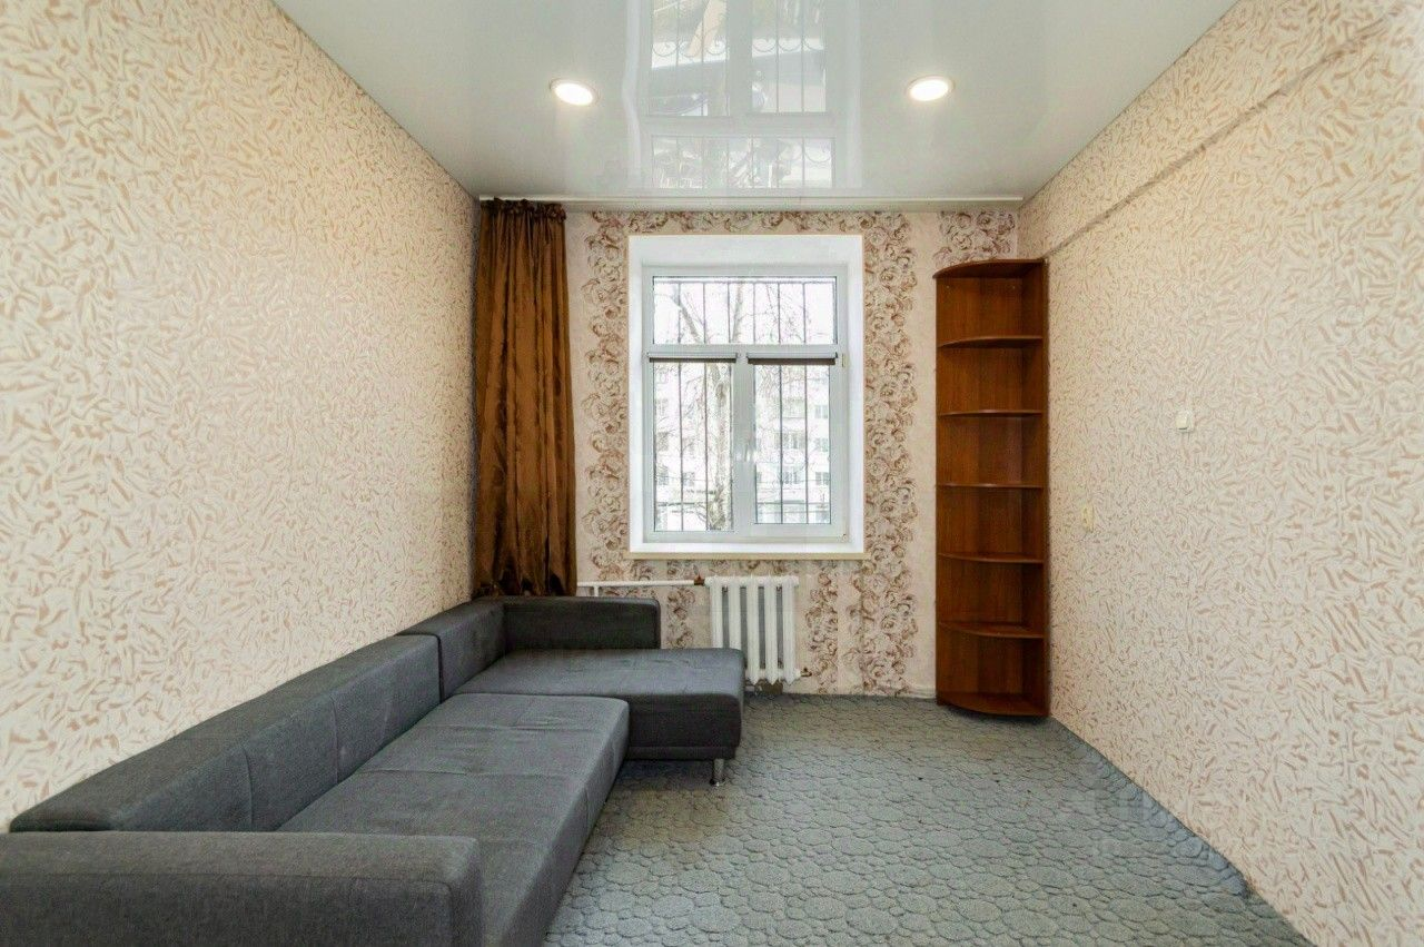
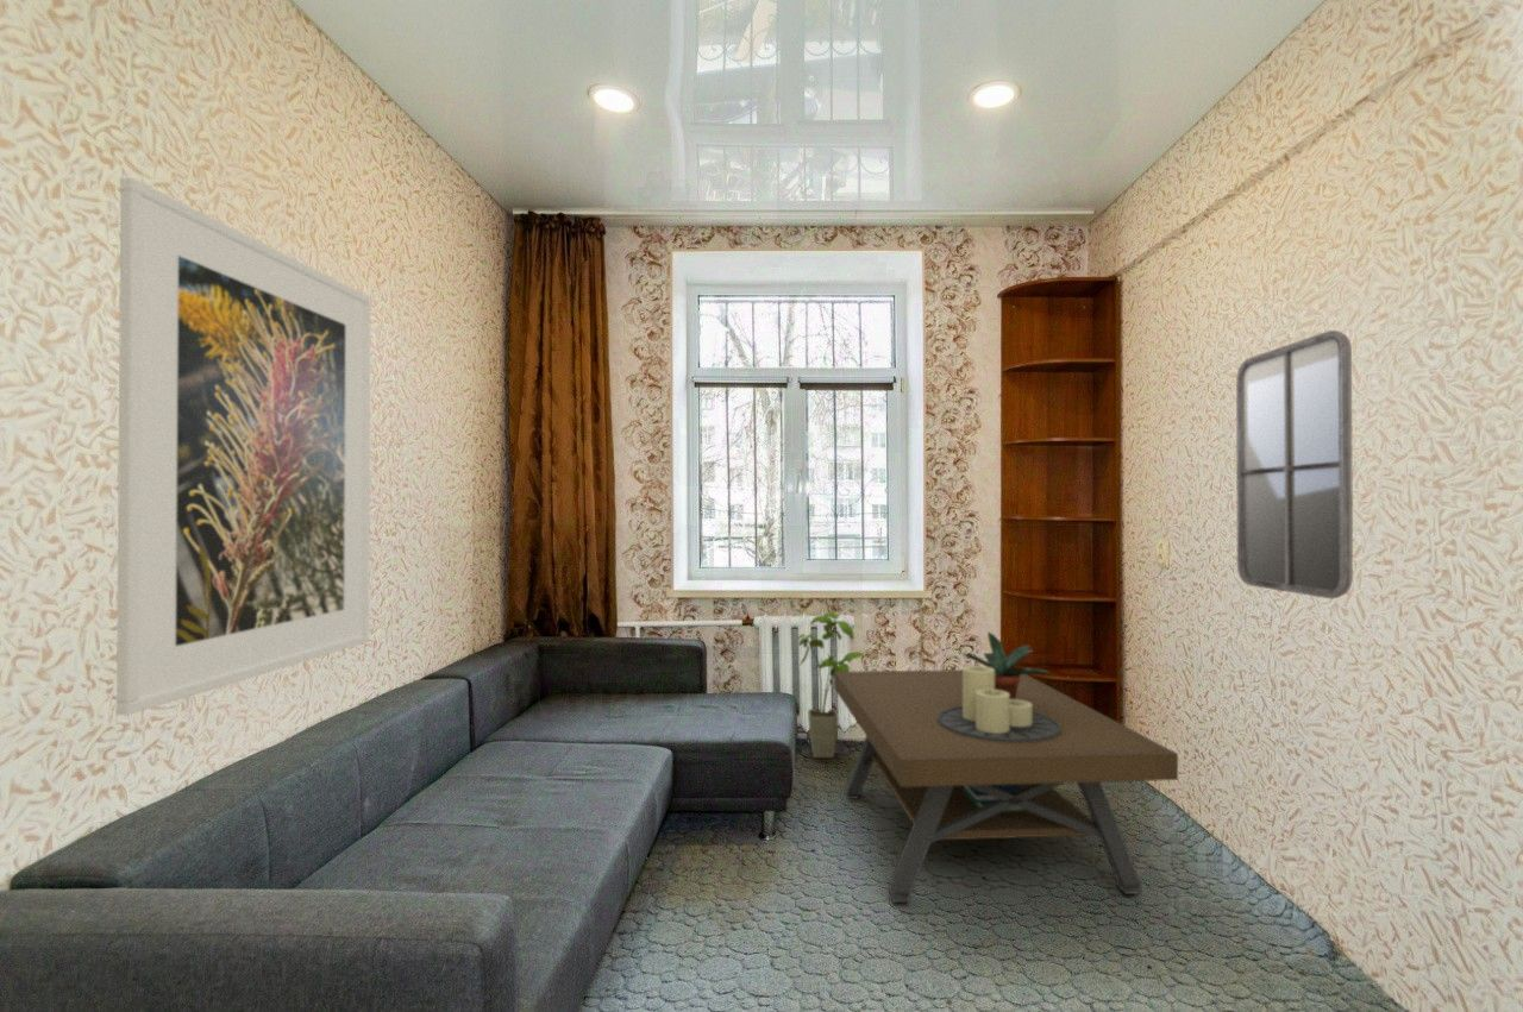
+ coffee table [833,665,1179,904]
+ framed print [115,176,371,716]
+ home mirror [1235,329,1354,599]
+ house plant [794,611,870,759]
+ potted plant [960,630,1052,699]
